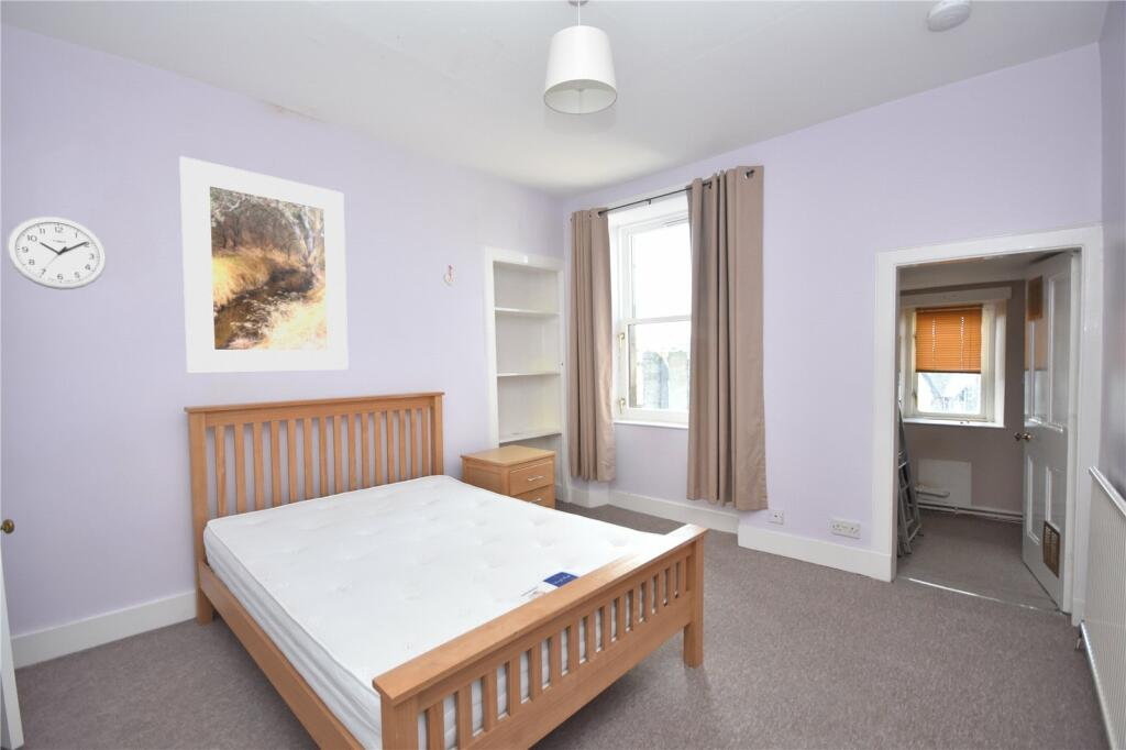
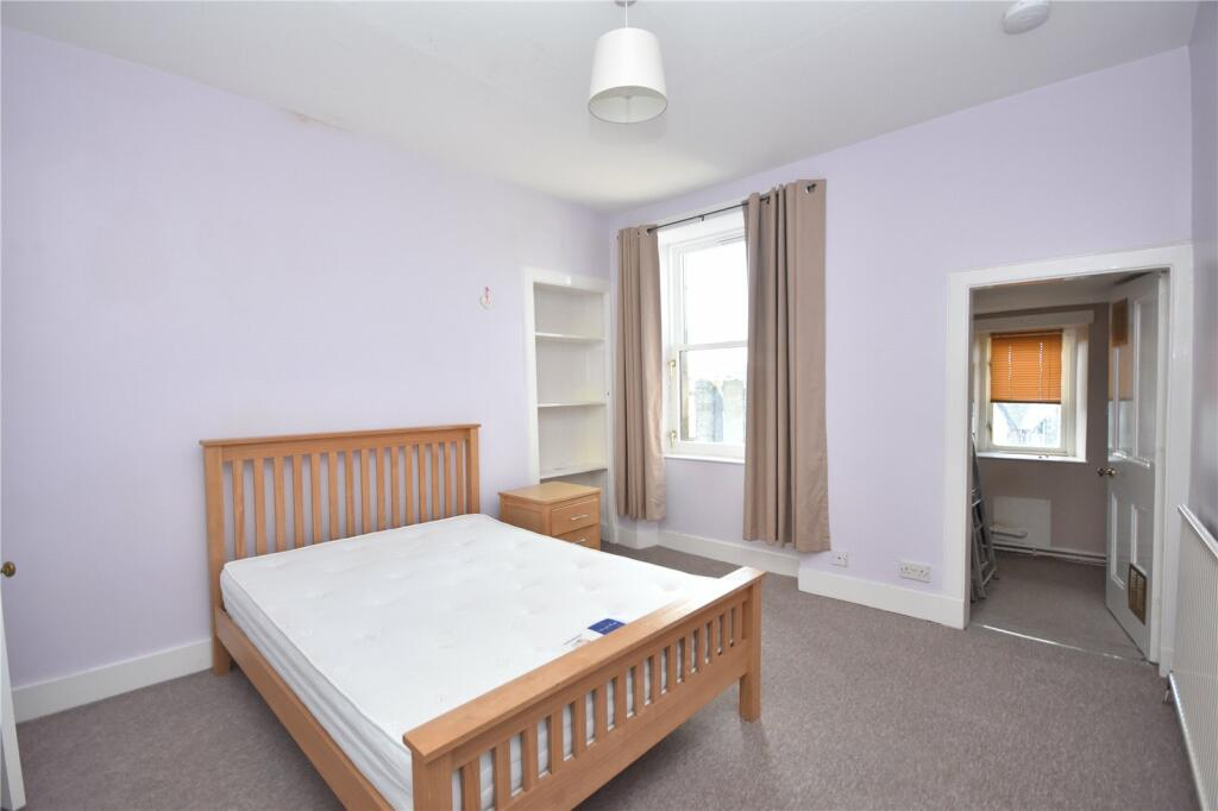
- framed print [178,155,350,374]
- wall clock [4,216,108,290]
